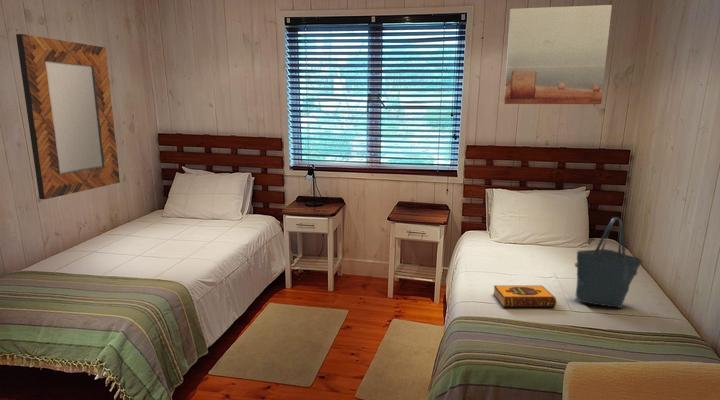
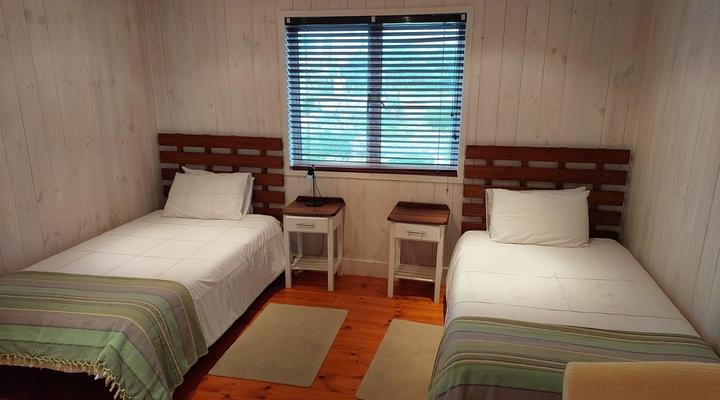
- hardback book [492,285,557,308]
- wall art [503,4,613,105]
- tote bag [574,216,644,309]
- home mirror [15,33,121,200]
